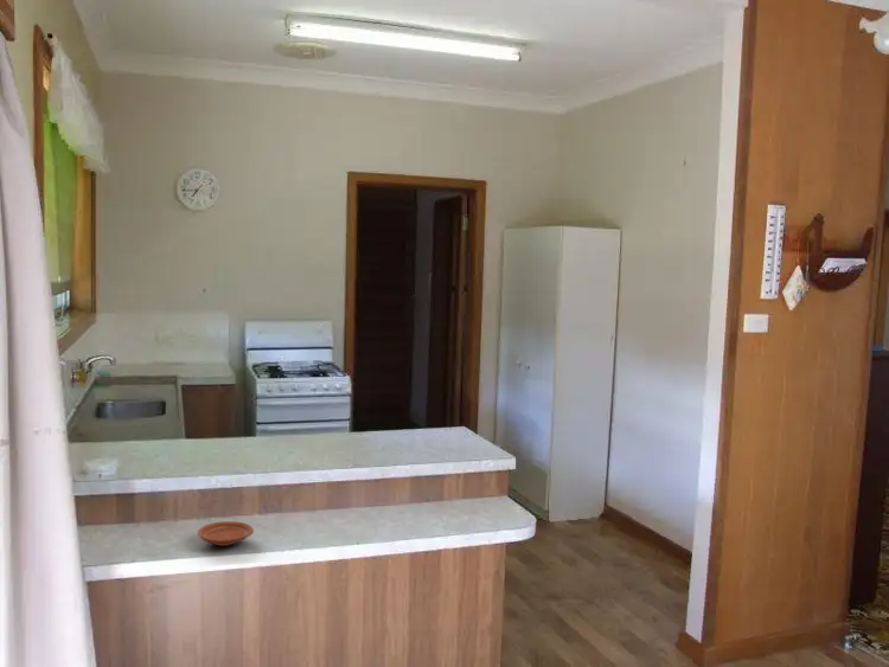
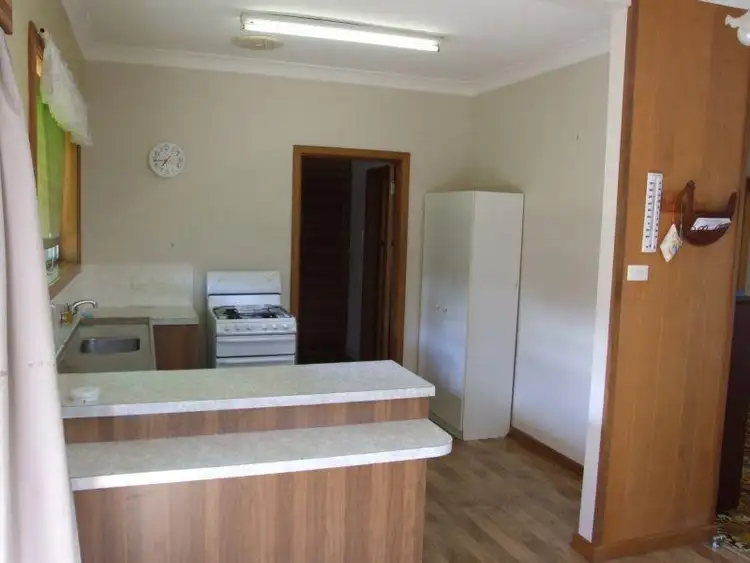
- plate [197,520,255,547]
